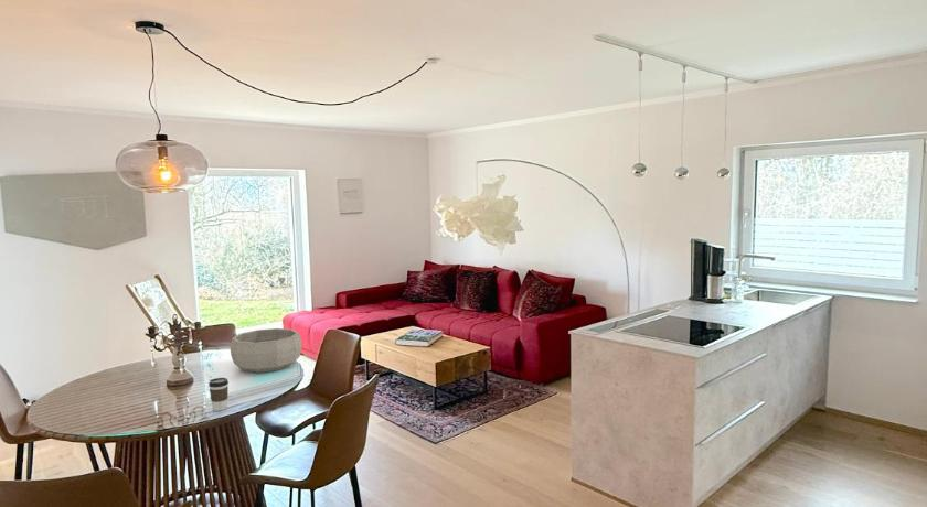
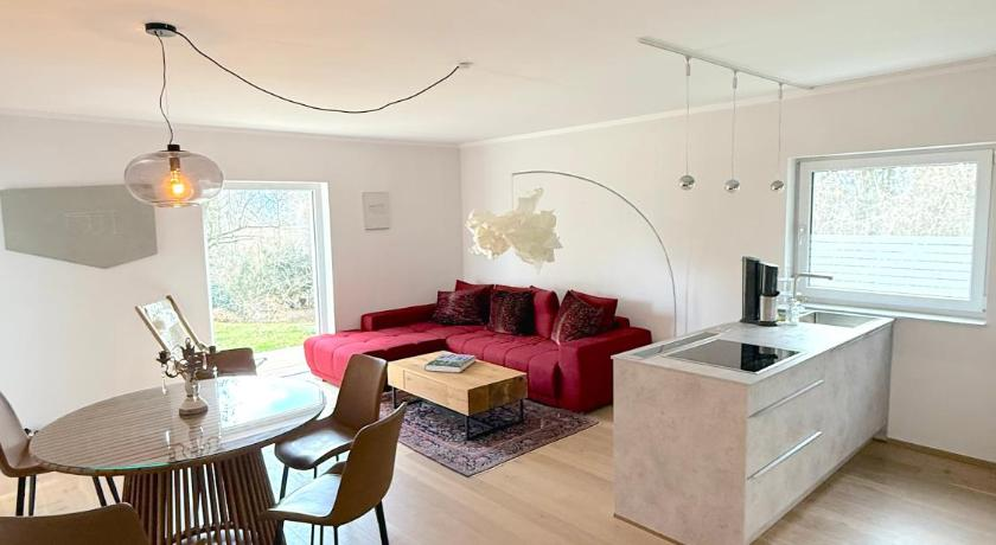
- coffee cup [207,377,230,412]
- decorative bowl [230,327,302,374]
